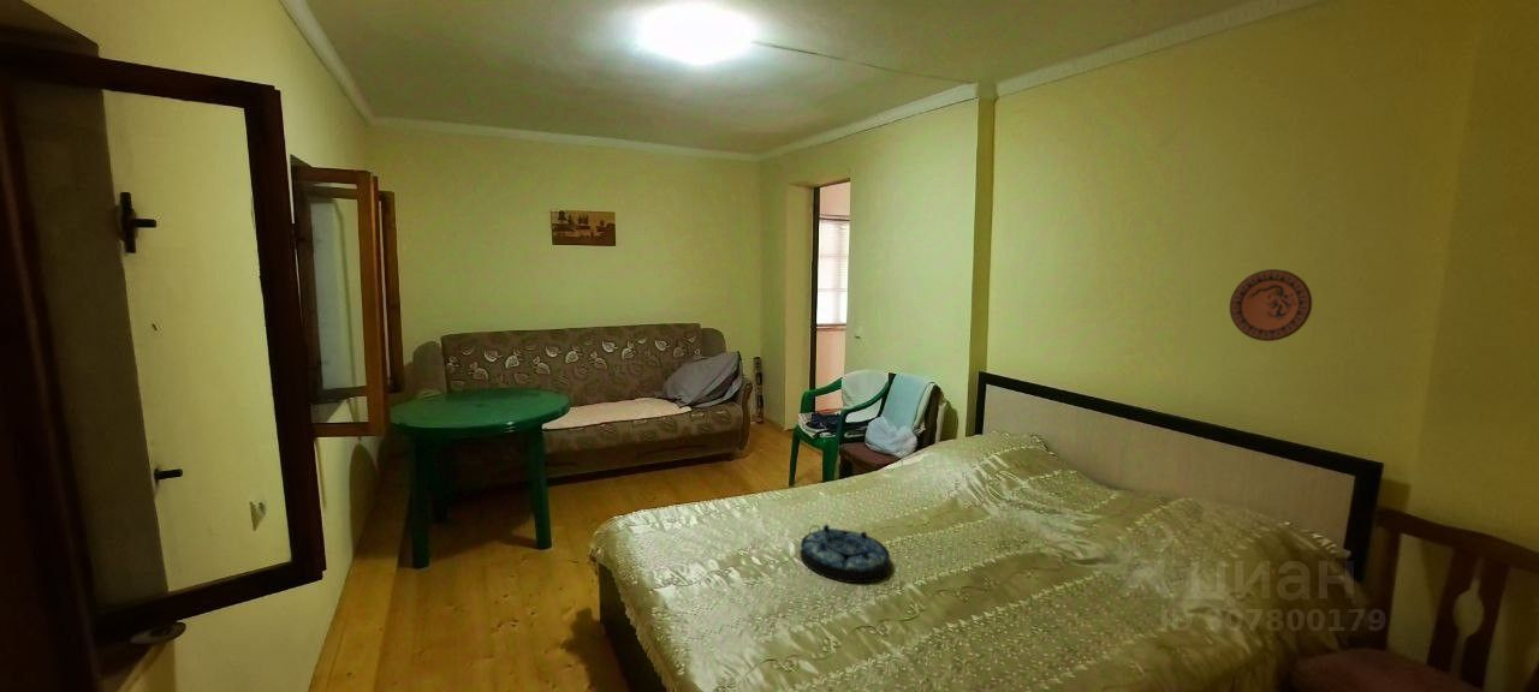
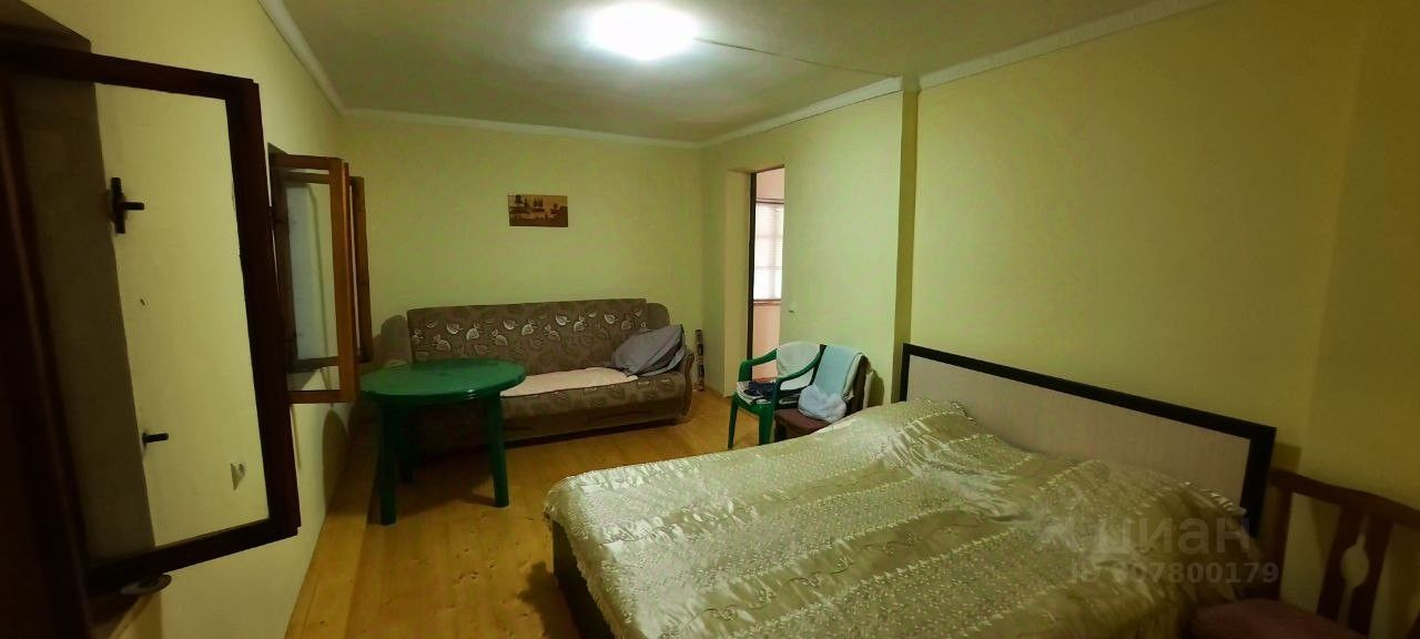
- decorative plate [1229,268,1313,342]
- serving tray [798,524,892,584]
